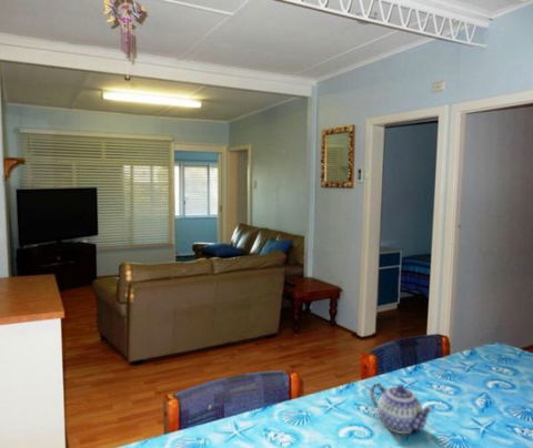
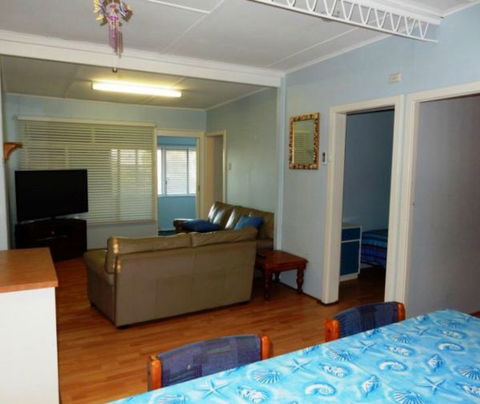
- teapot [370,383,435,435]
